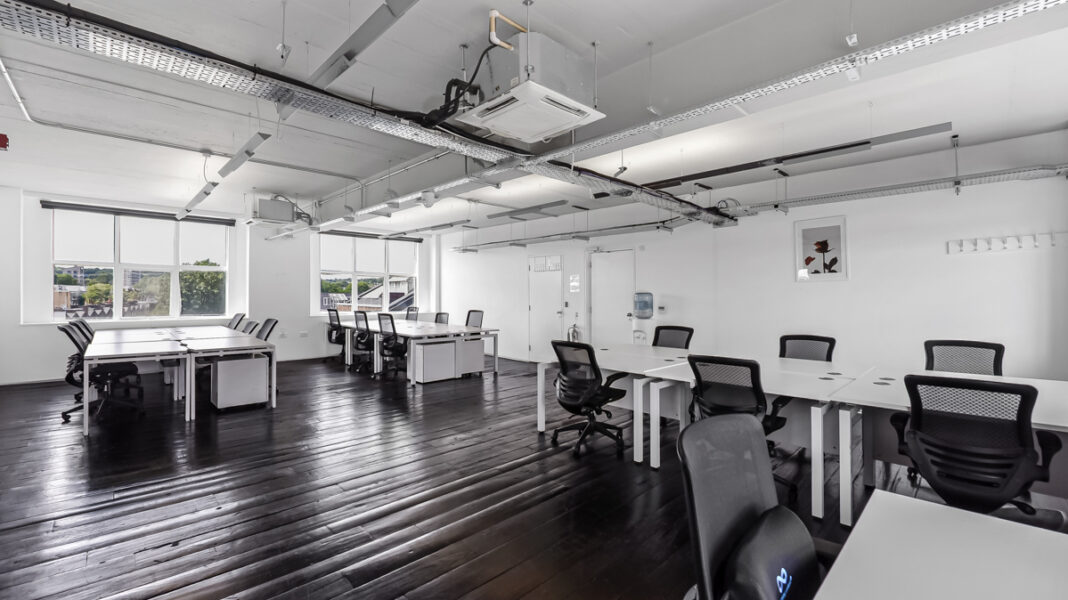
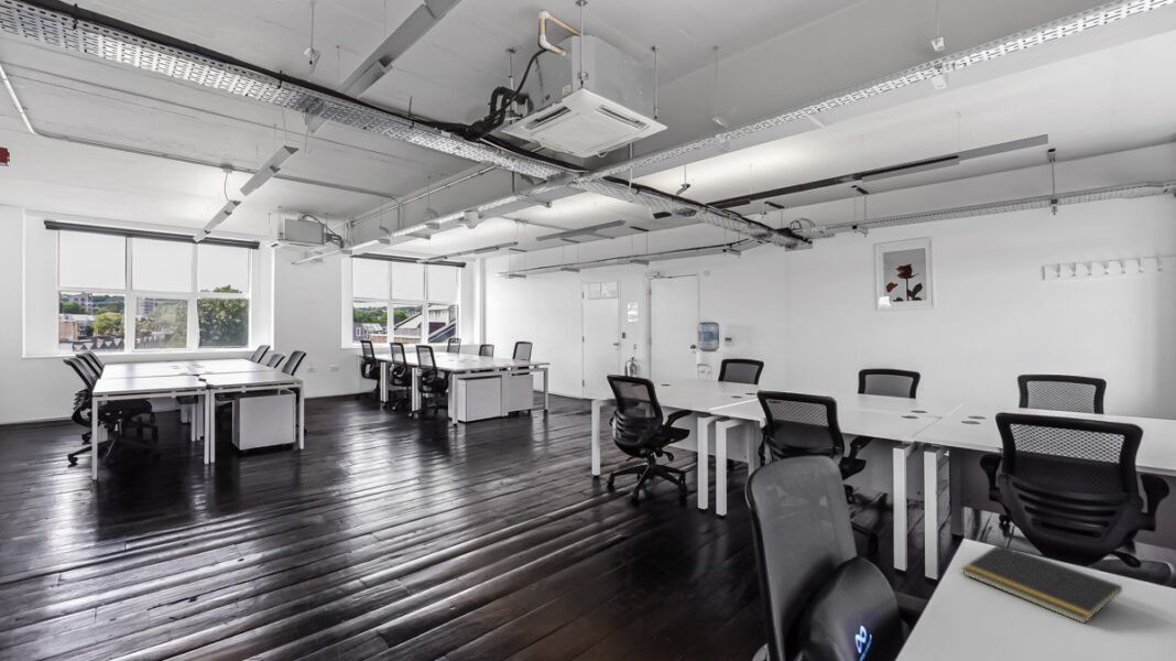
+ notepad [960,543,1123,625]
